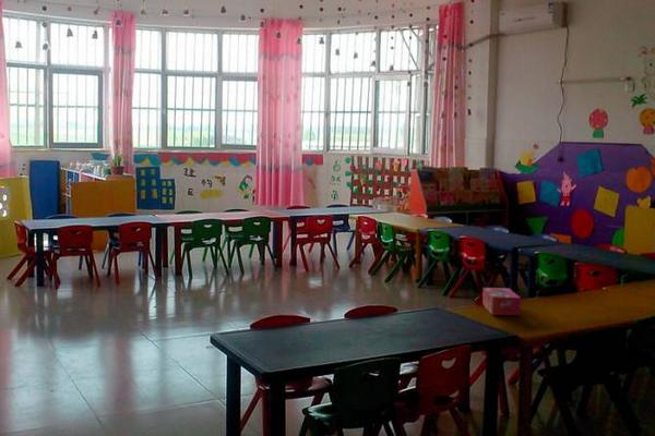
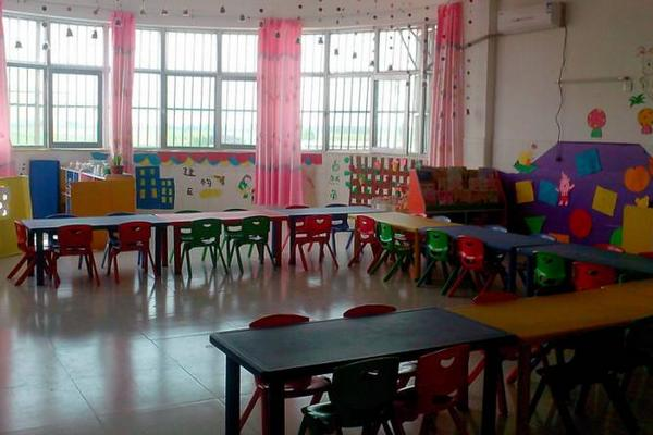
- tissue box [481,287,522,316]
